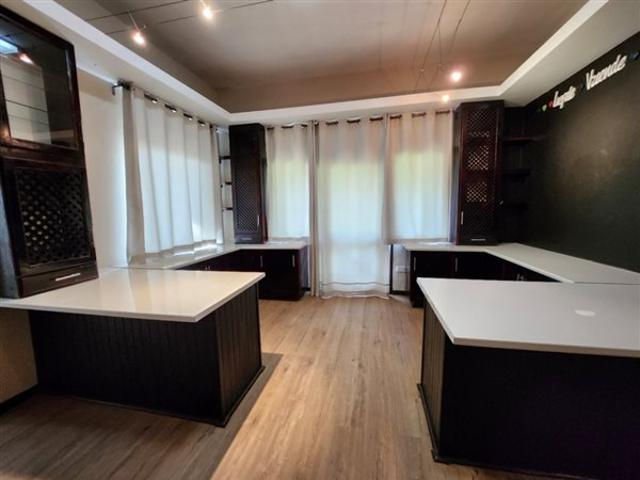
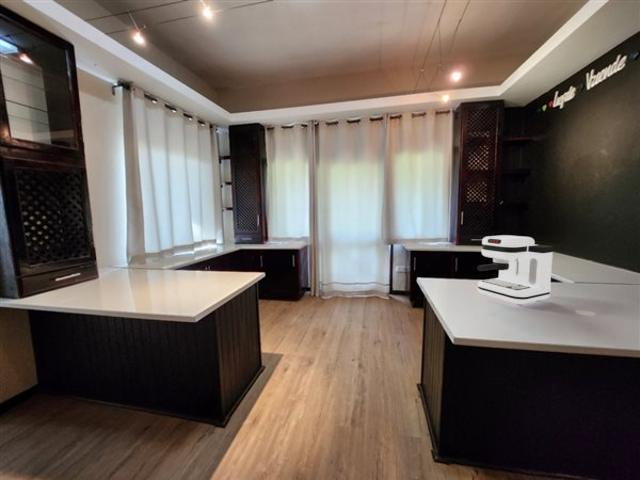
+ coffee maker [476,234,554,306]
